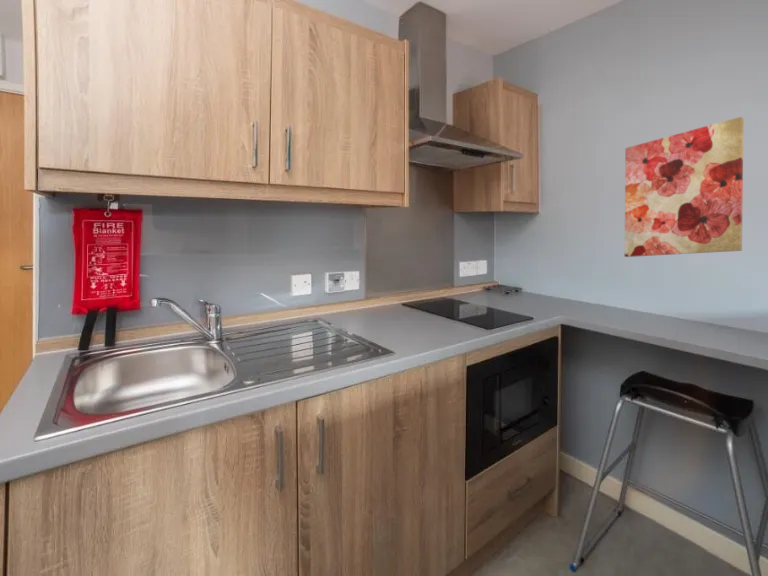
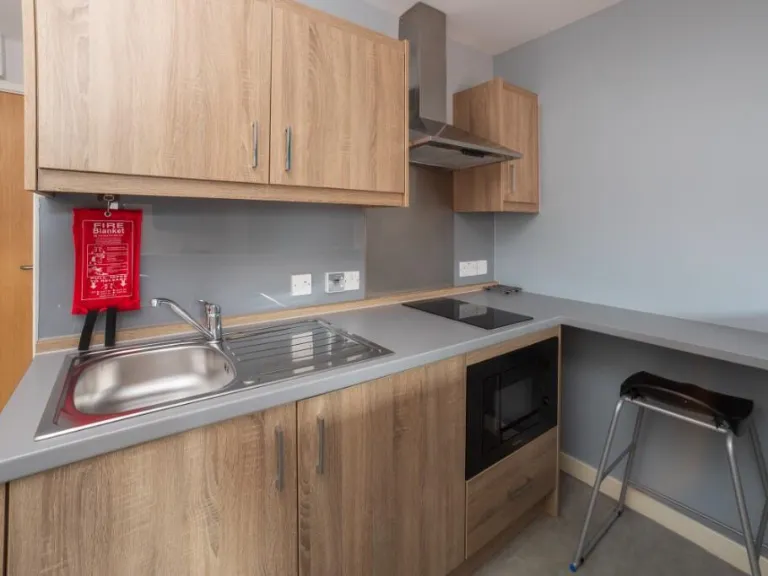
- wall art [624,116,744,258]
